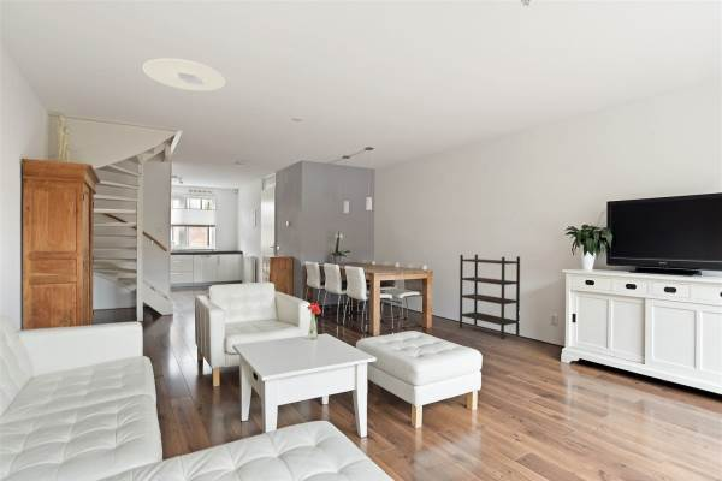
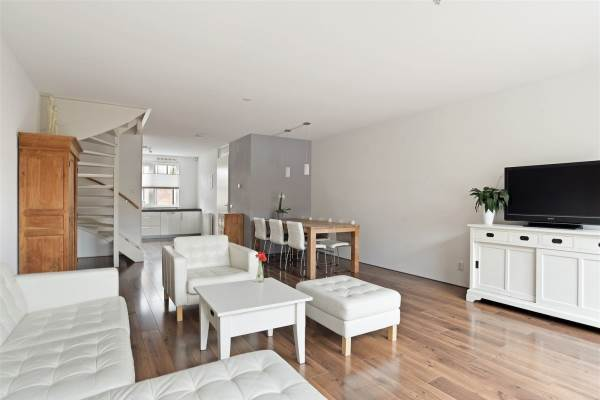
- bookshelf [458,254,521,340]
- ceiling light [142,58,226,91]
